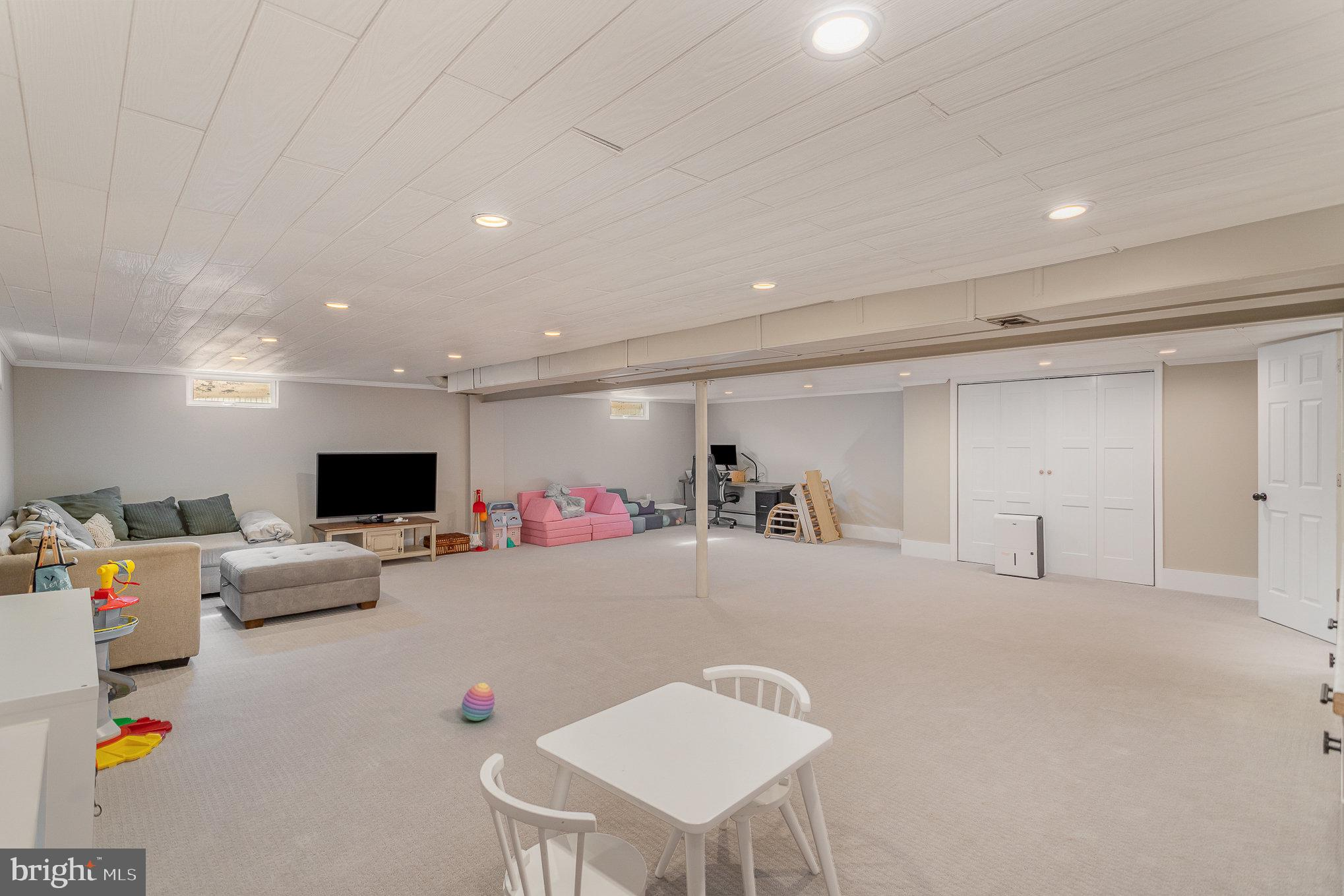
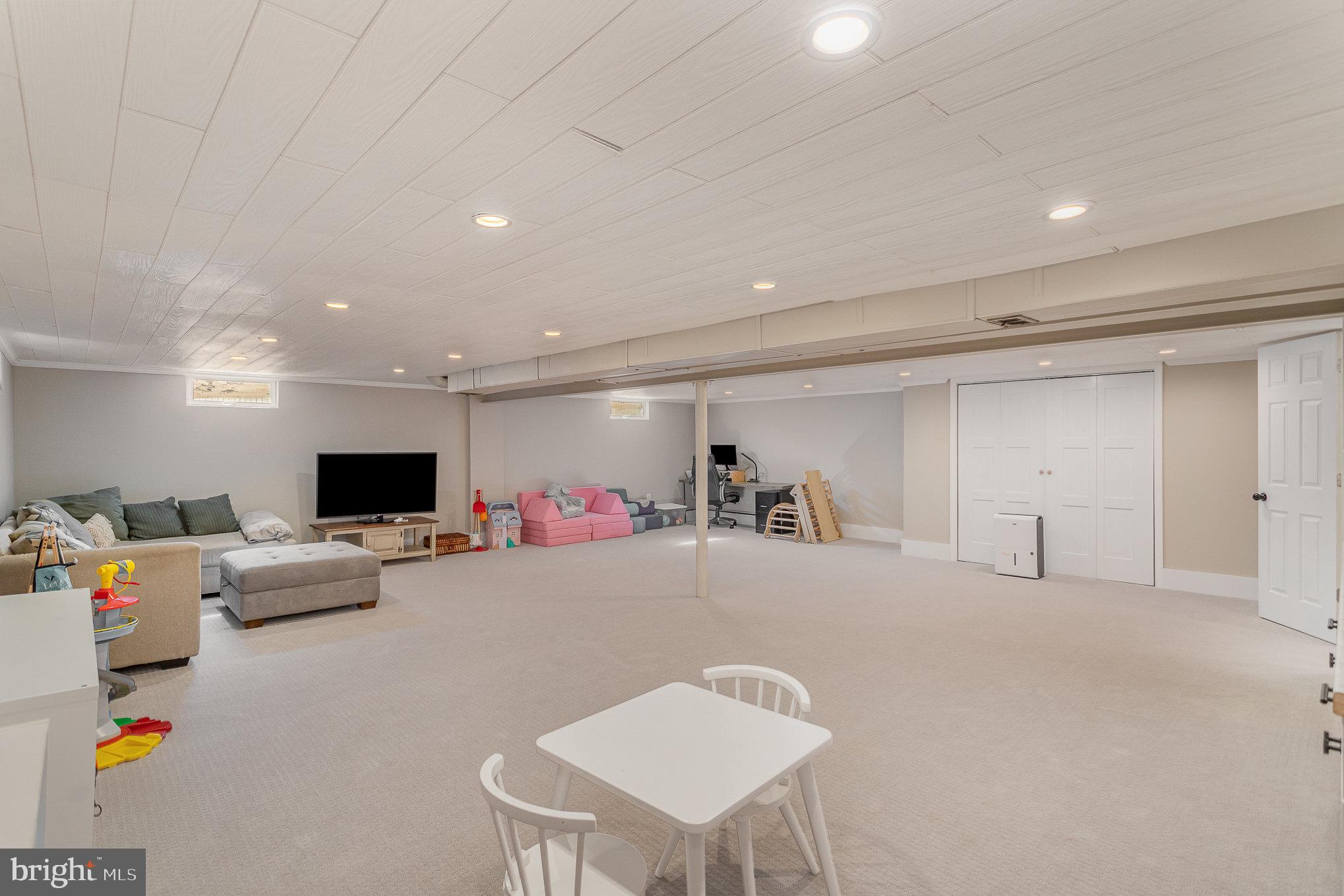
- stacking toy [461,682,495,721]
